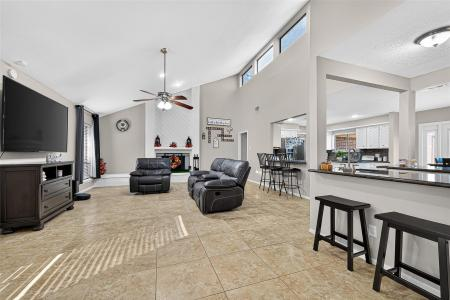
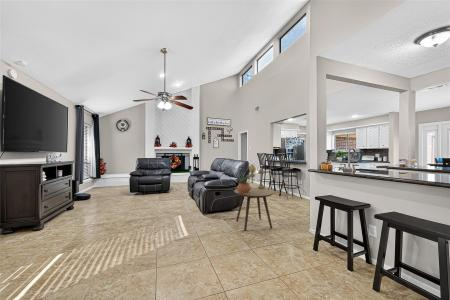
+ side table [233,186,274,232]
+ table lamp [248,163,266,189]
+ potted plant [235,172,252,194]
